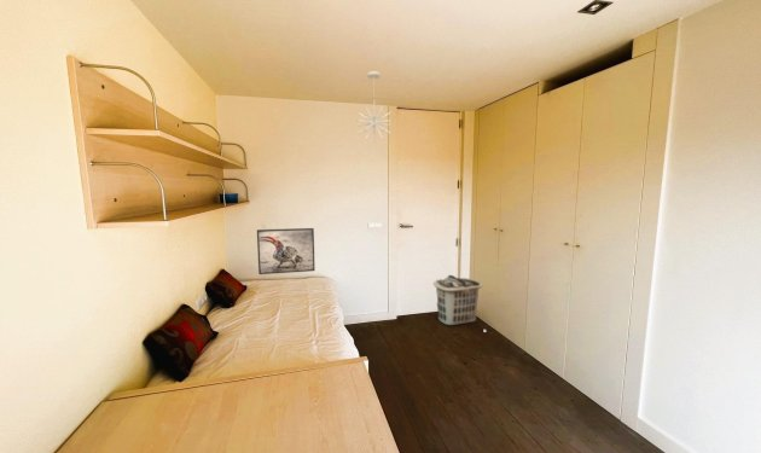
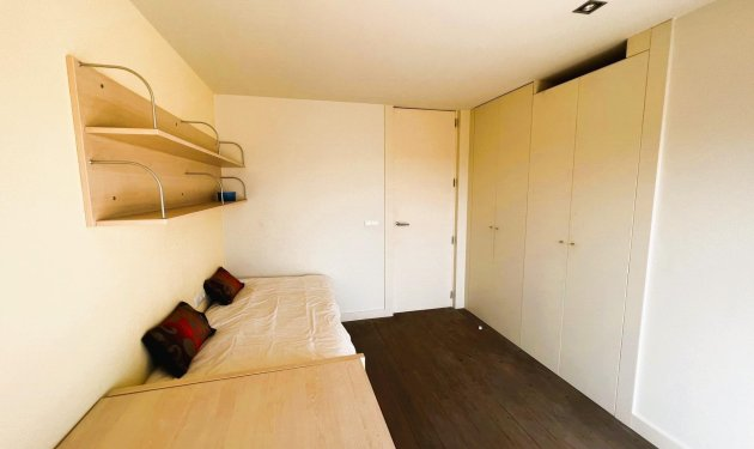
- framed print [256,227,316,275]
- clothes hamper [432,274,483,326]
- pendant light [355,70,393,144]
